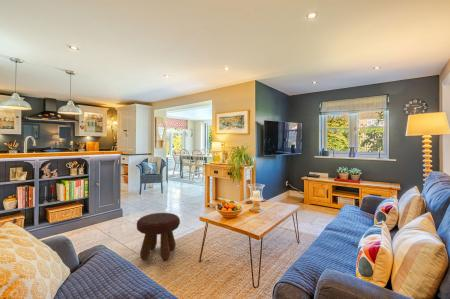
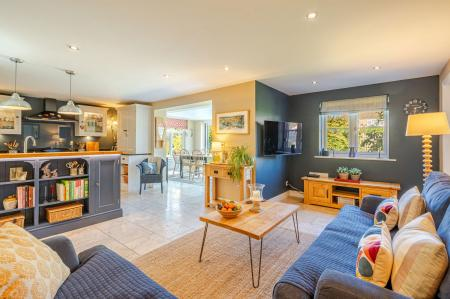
- footstool [136,212,181,261]
